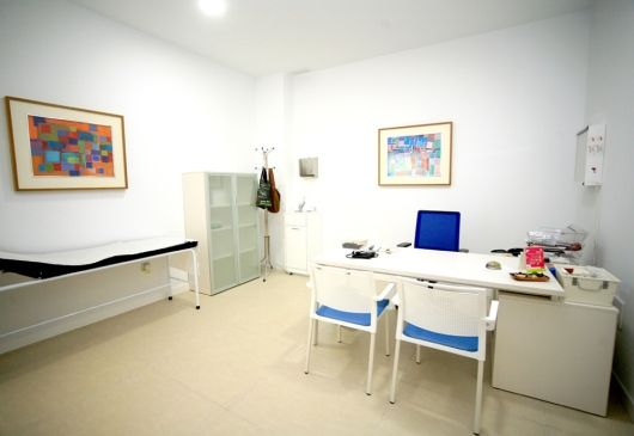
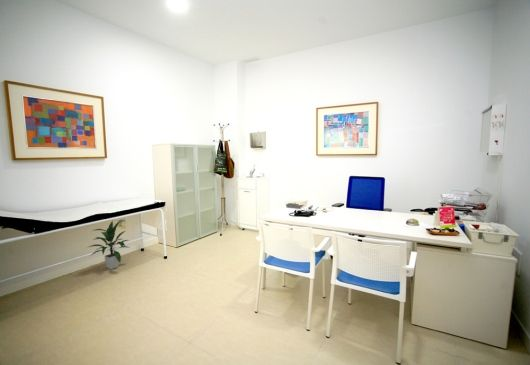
+ indoor plant [86,219,130,270]
